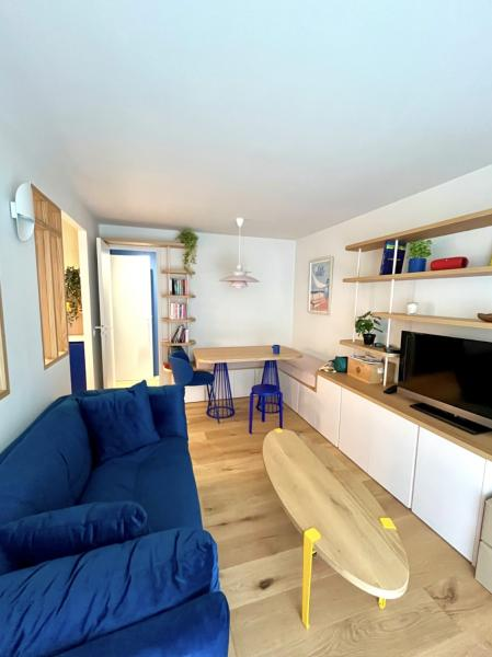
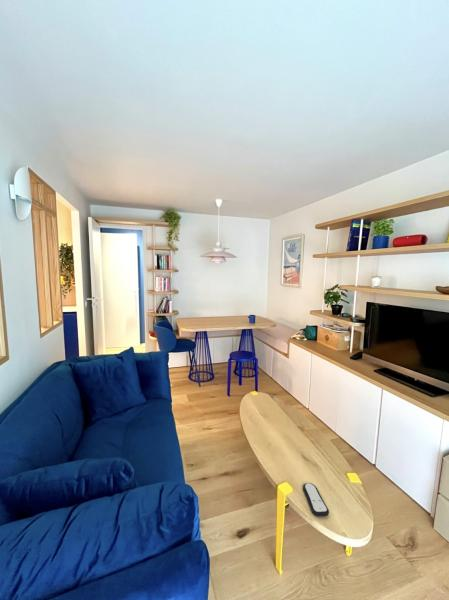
+ remote control [302,482,330,517]
